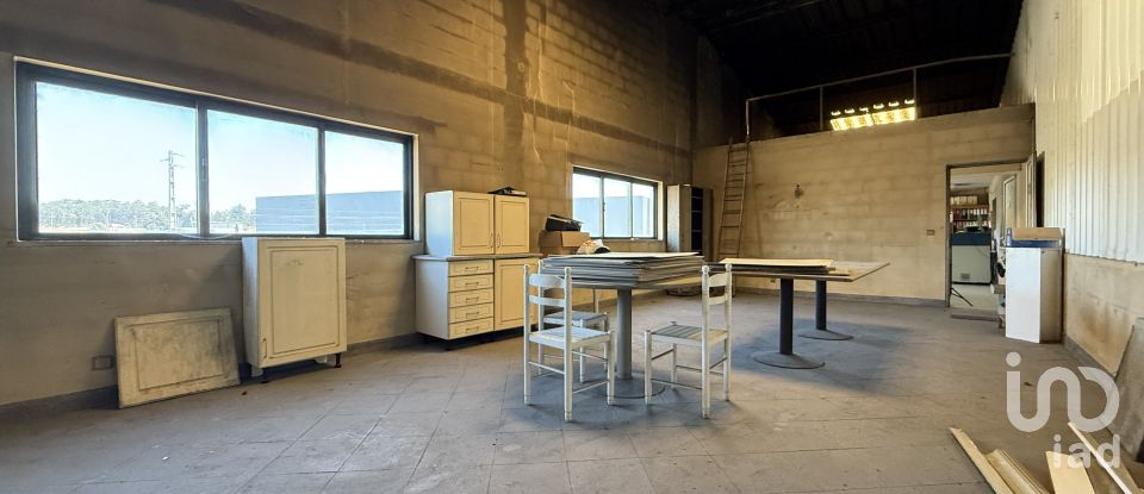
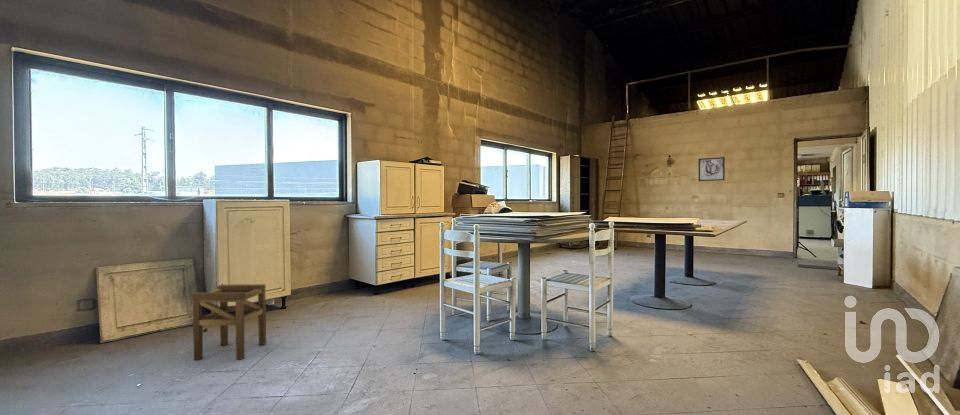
+ wall art [698,156,726,182]
+ stool [191,283,267,361]
